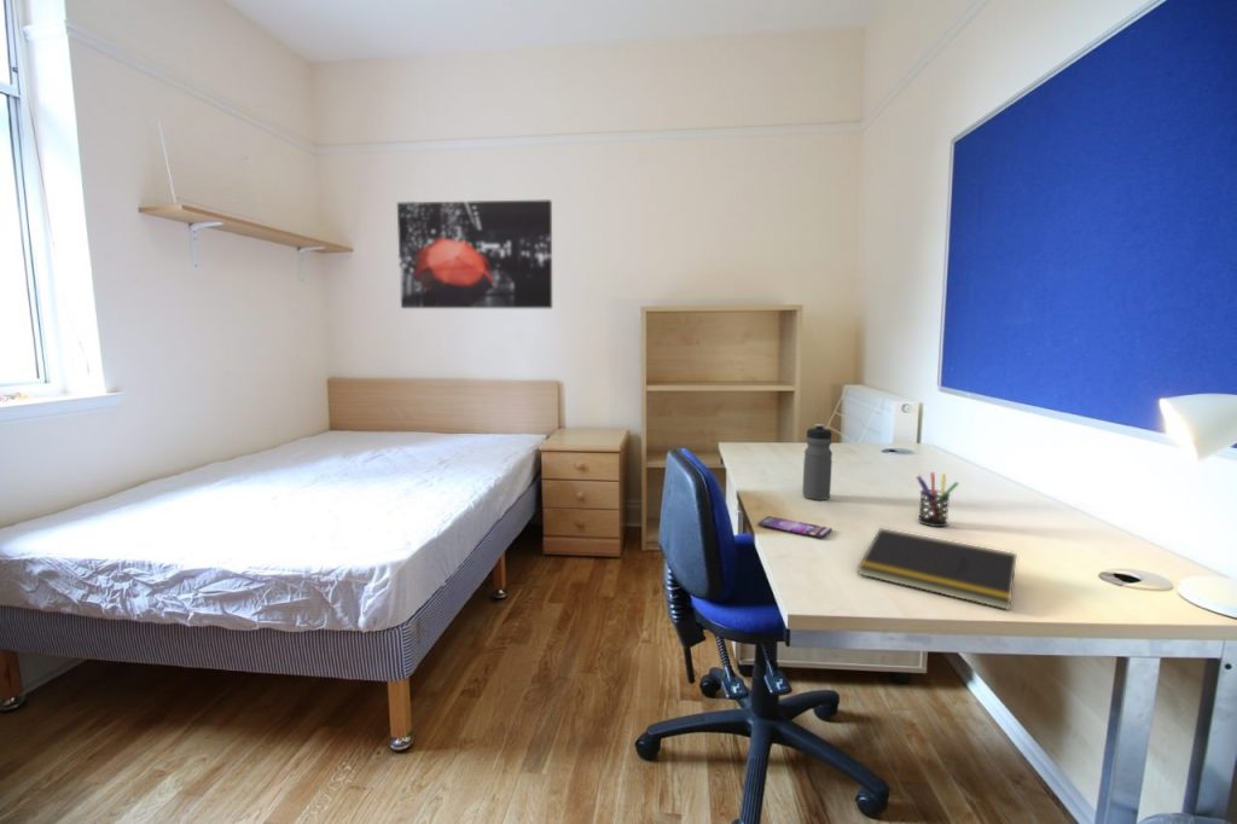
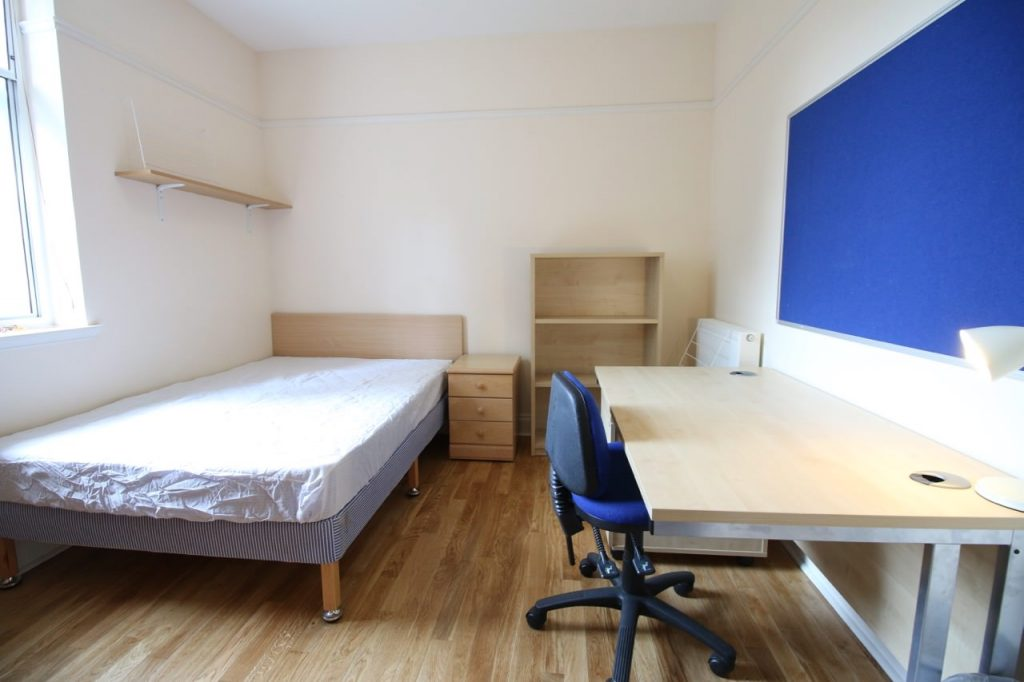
- water bottle [801,423,834,501]
- notepad [856,527,1018,611]
- pen holder [916,471,960,528]
- smartphone [756,515,834,539]
- wall art [396,198,553,309]
